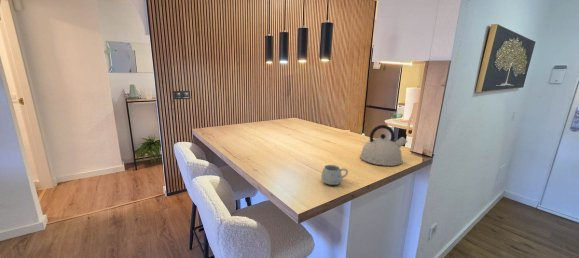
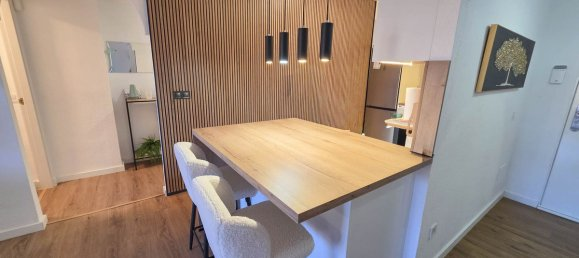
- kettle [359,124,408,167]
- mug [320,164,349,186]
